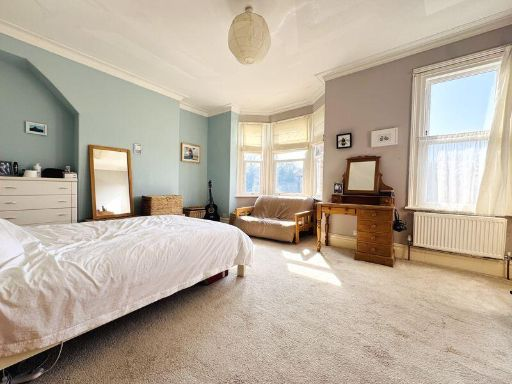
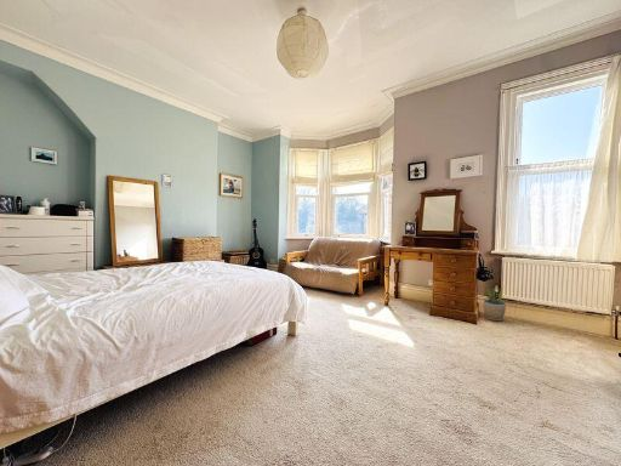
+ potted plant [482,285,507,322]
